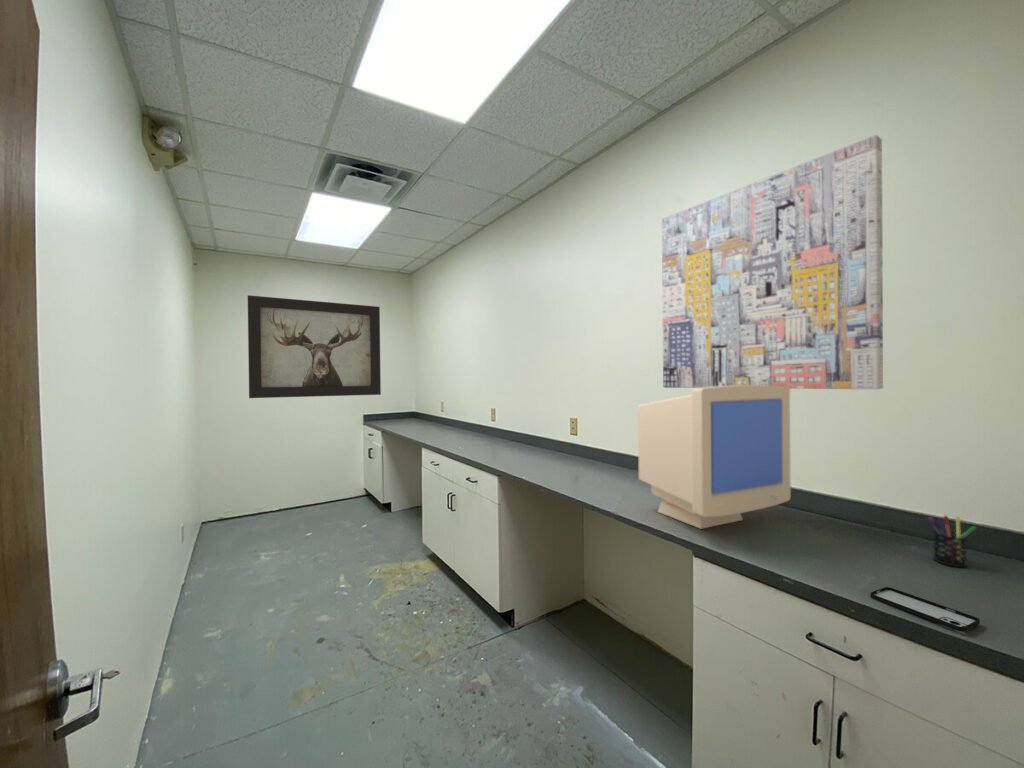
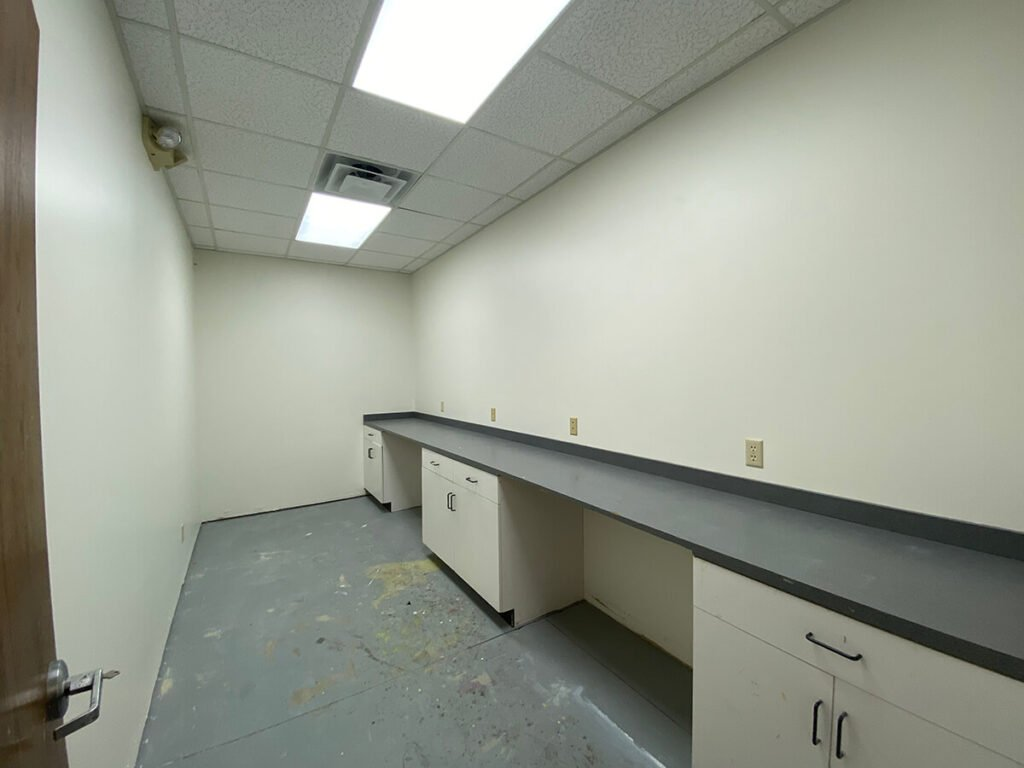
- smartphone [869,586,981,633]
- wall art [247,294,382,399]
- wall art [661,134,884,390]
- pen holder [927,514,977,568]
- computer monitor [637,385,792,530]
